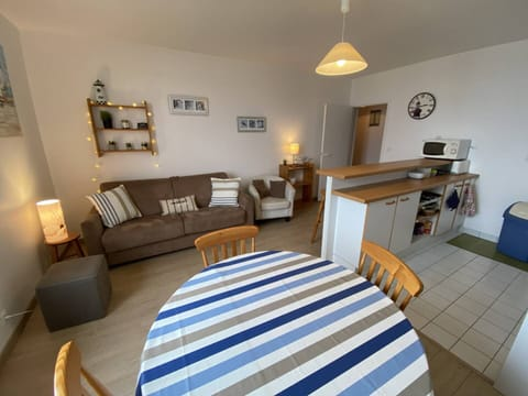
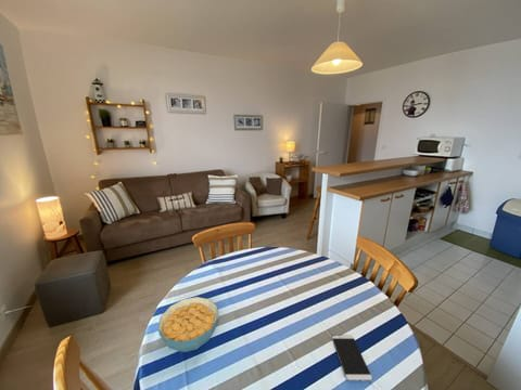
+ cereal bowl [157,296,219,353]
+ smartphone [331,335,373,381]
